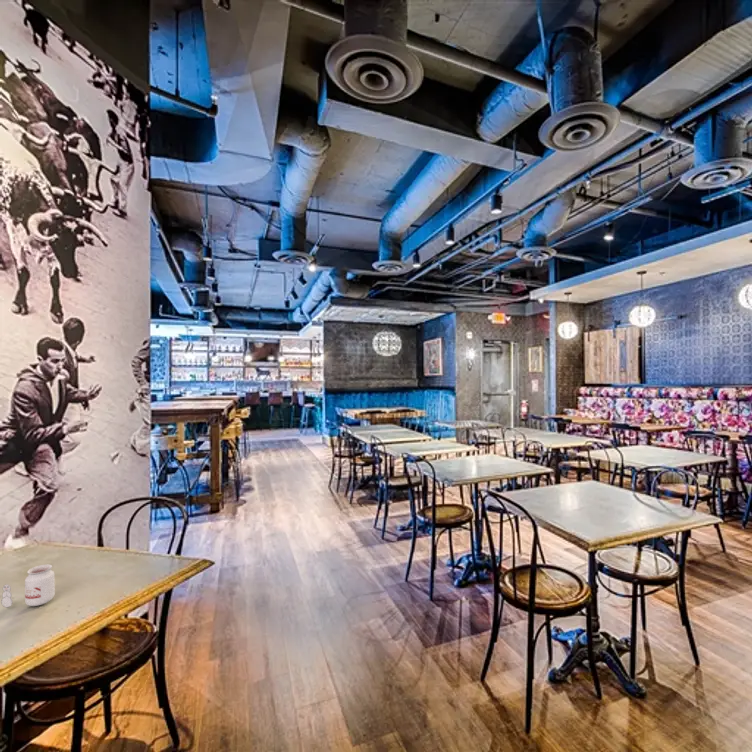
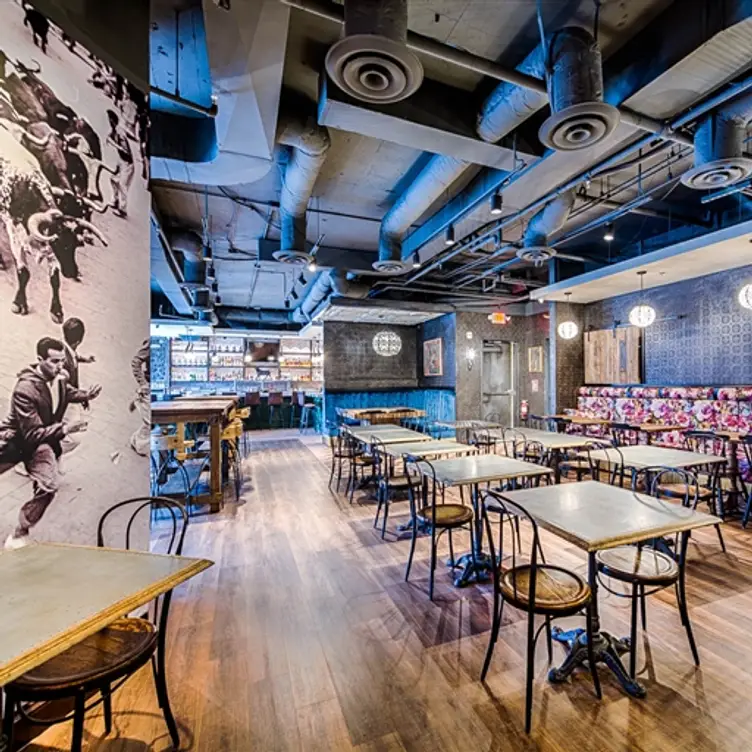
- candle [0,563,56,609]
